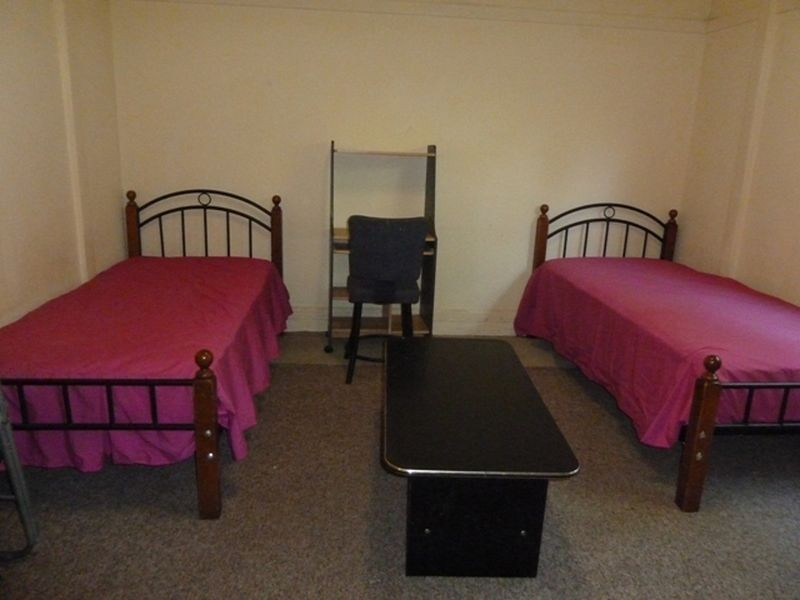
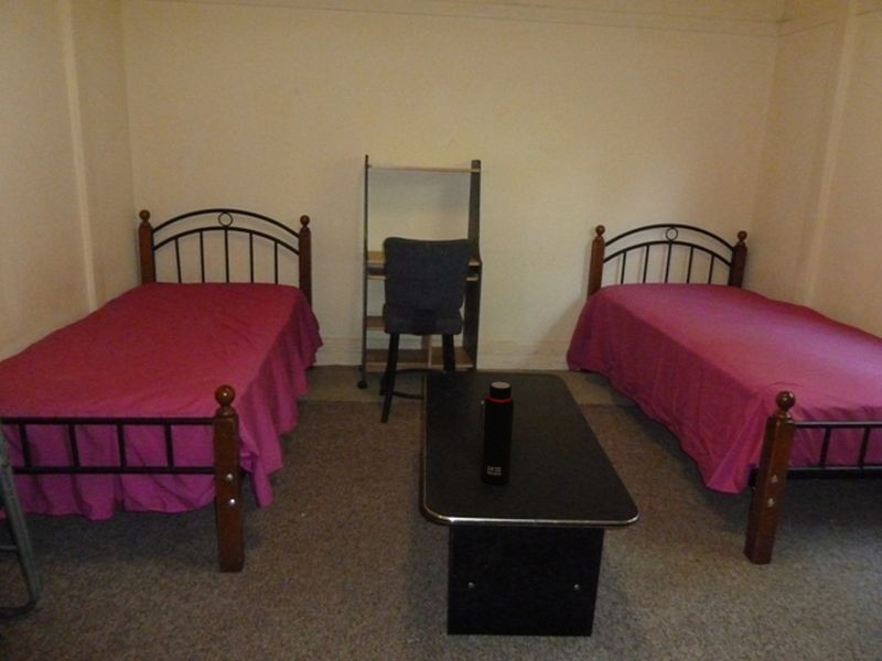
+ water bottle [476,380,515,485]
